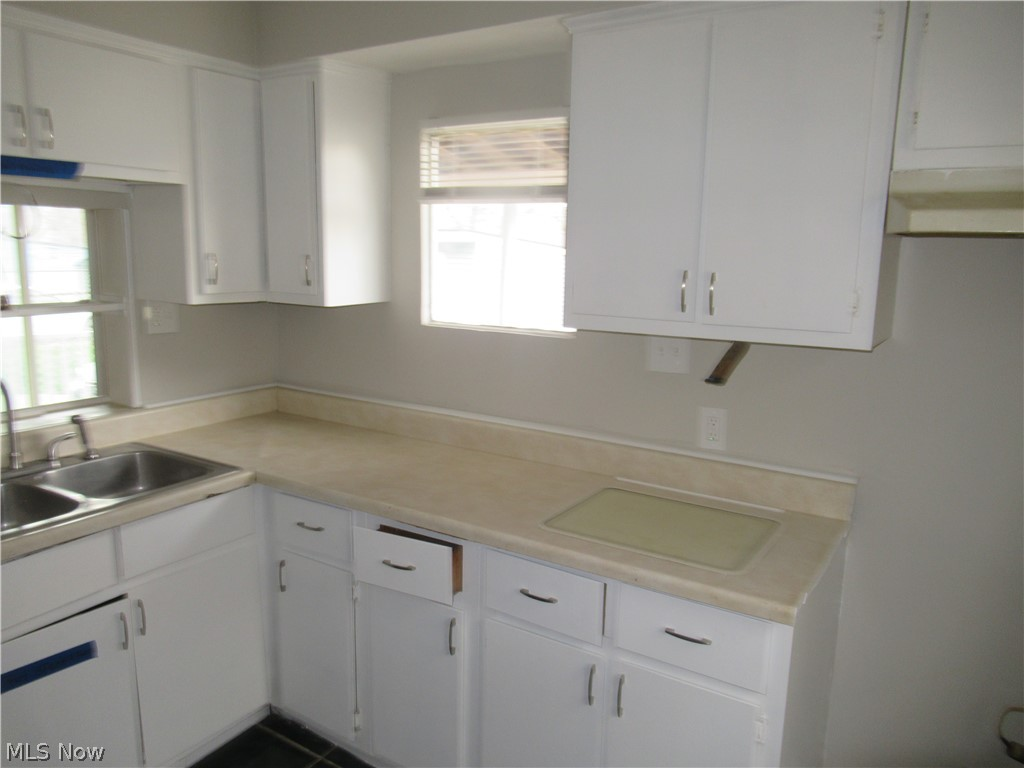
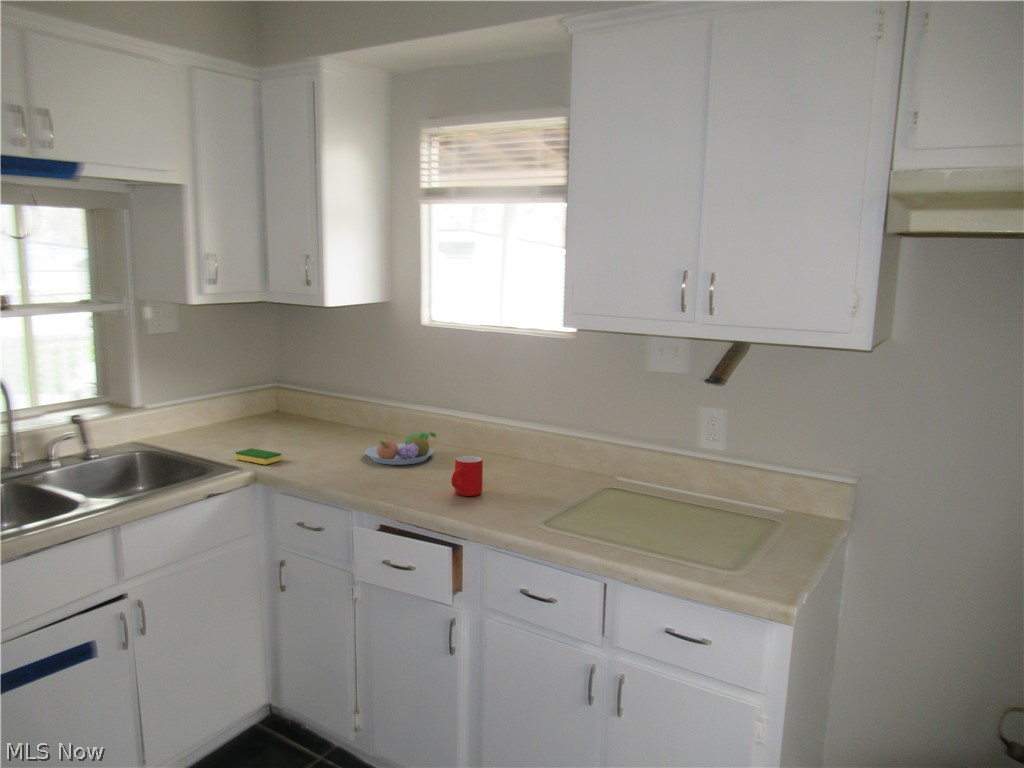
+ fruit bowl [364,431,437,466]
+ dish sponge [234,447,283,466]
+ mug [450,455,484,497]
